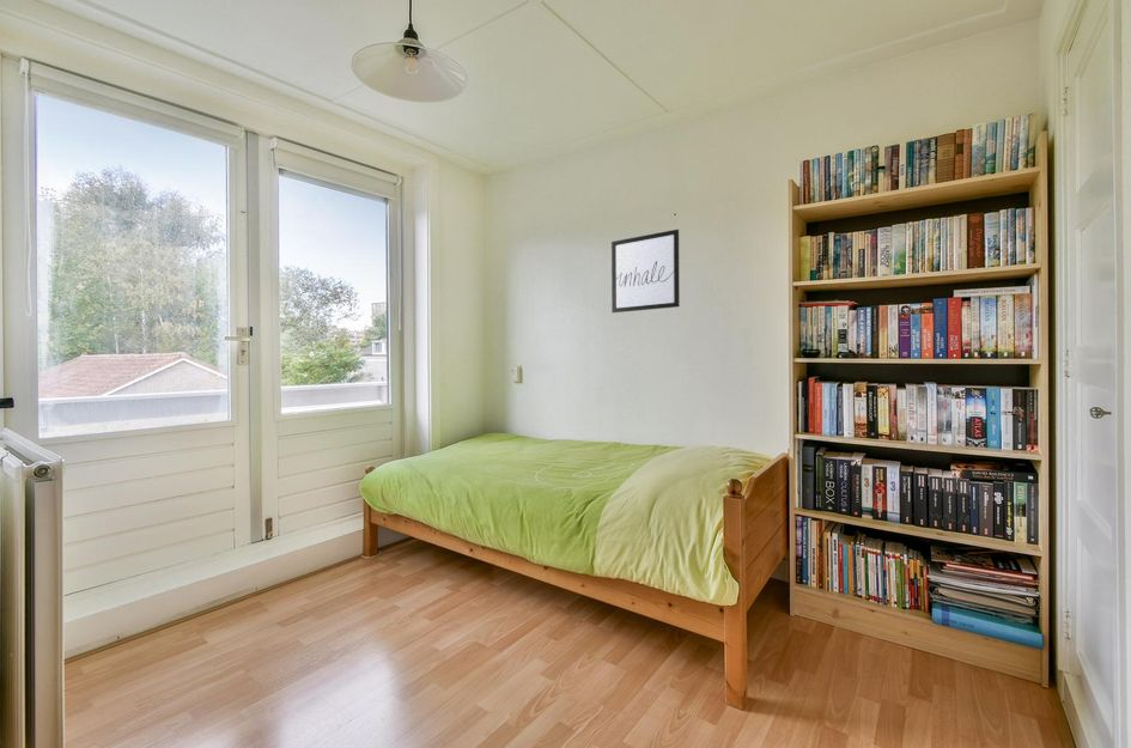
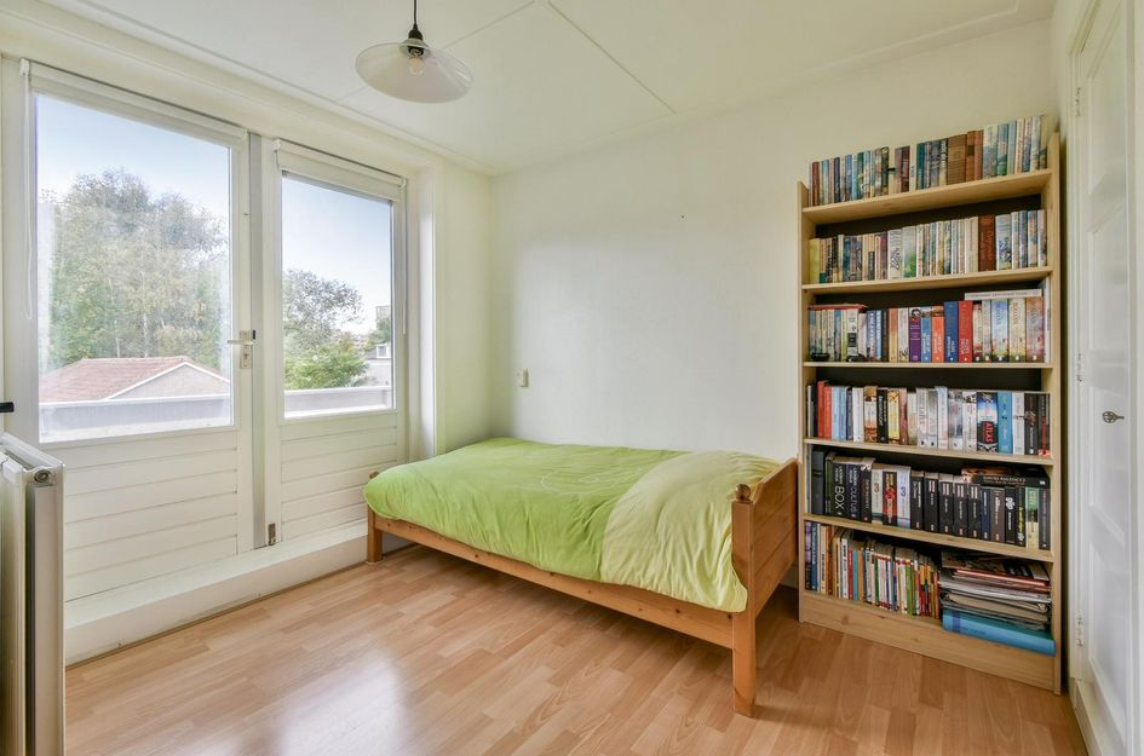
- wall art [610,229,681,314]
